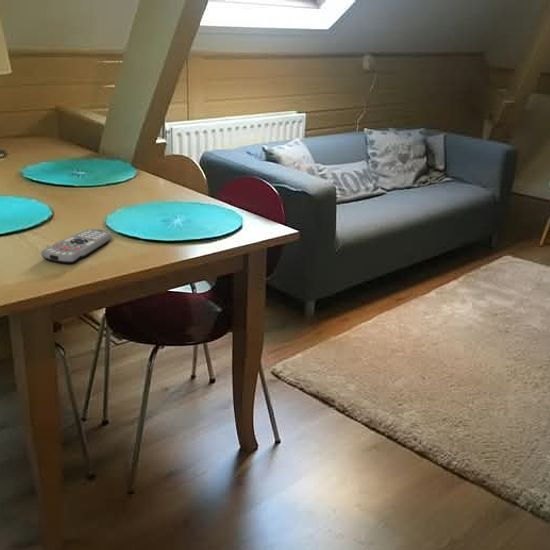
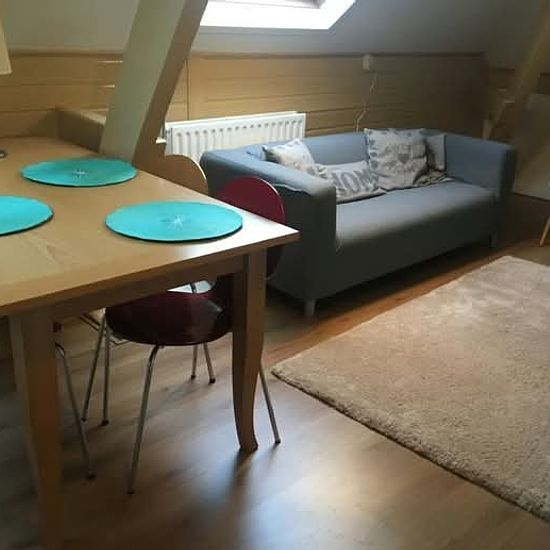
- remote control [40,228,113,264]
